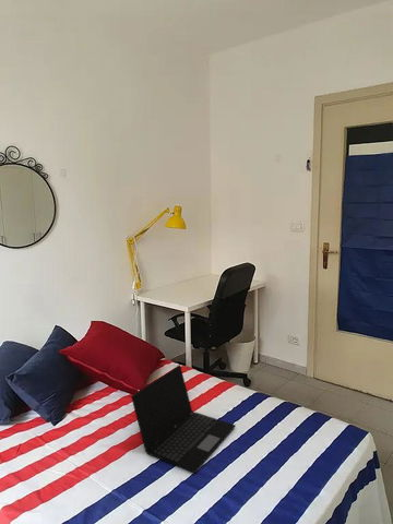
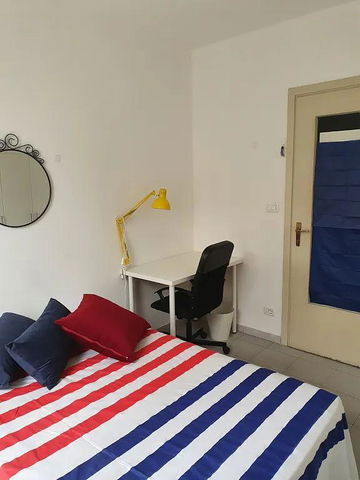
- laptop [130,364,237,474]
